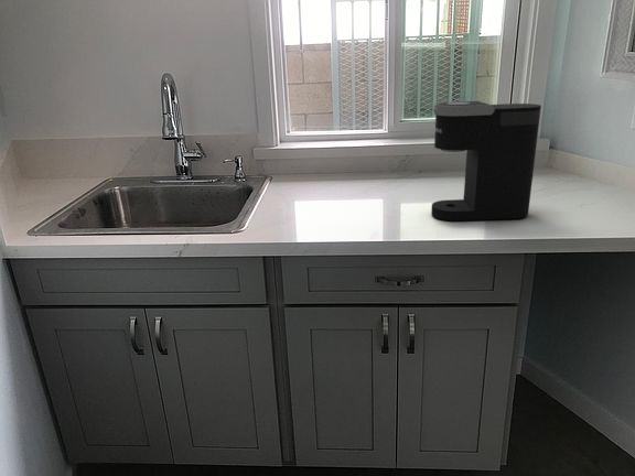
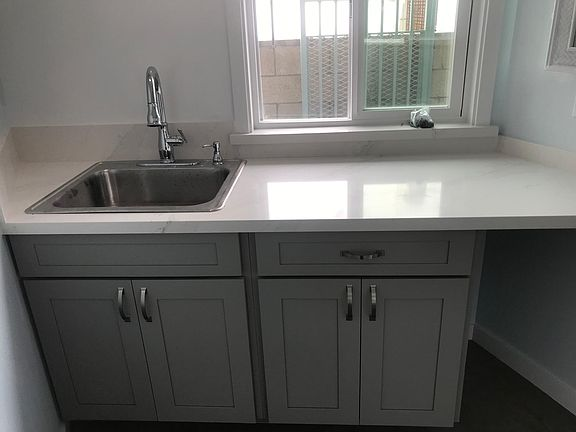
- coffee maker [430,100,542,223]
